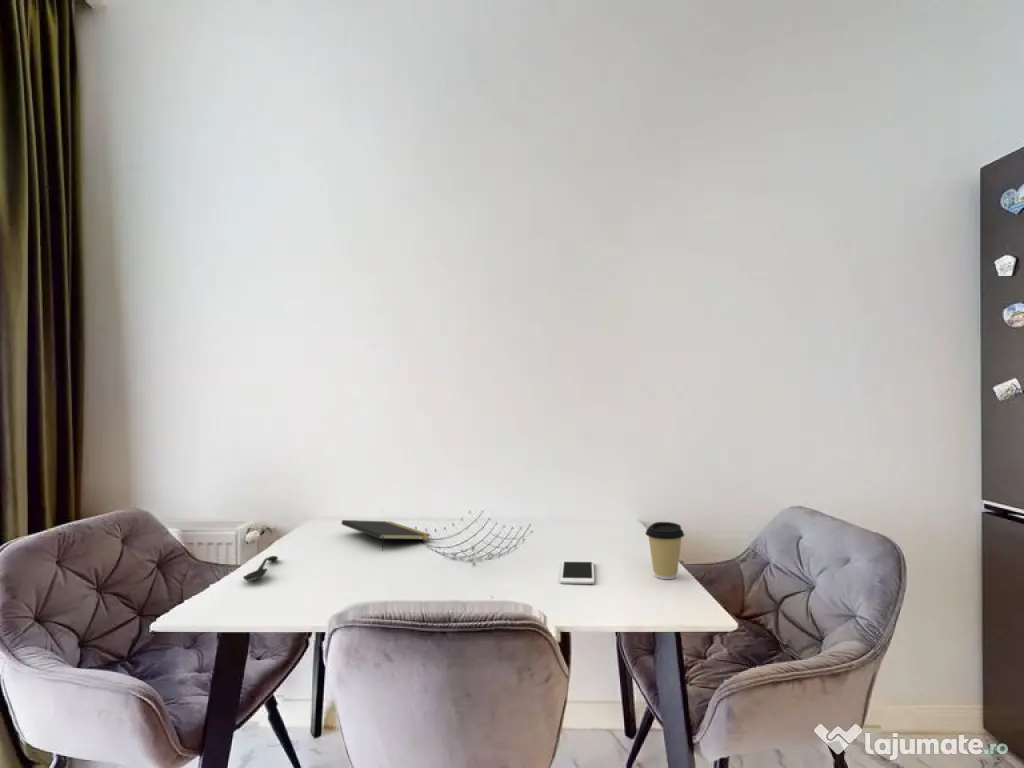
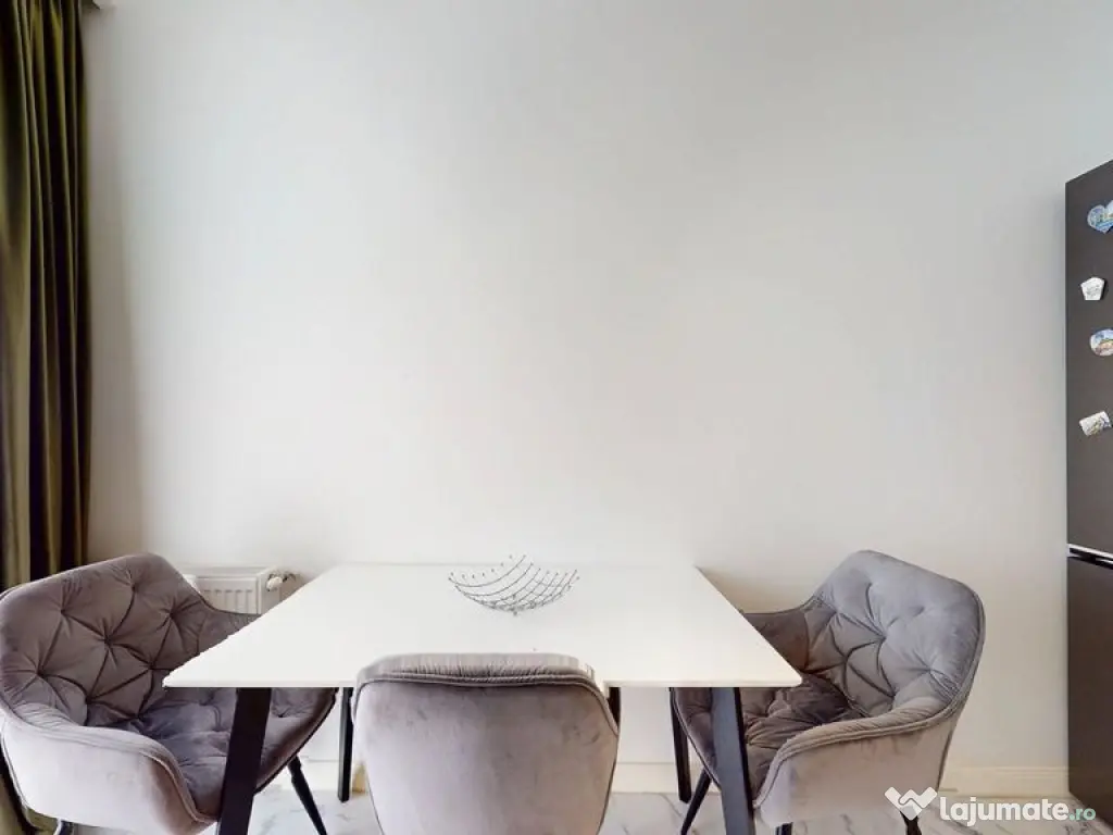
- notepad [341,519,431,552]
- spoon [242,555,279,582]
- coffee cup [644,521,685,580]
- cell phone [559,559,595,585]
